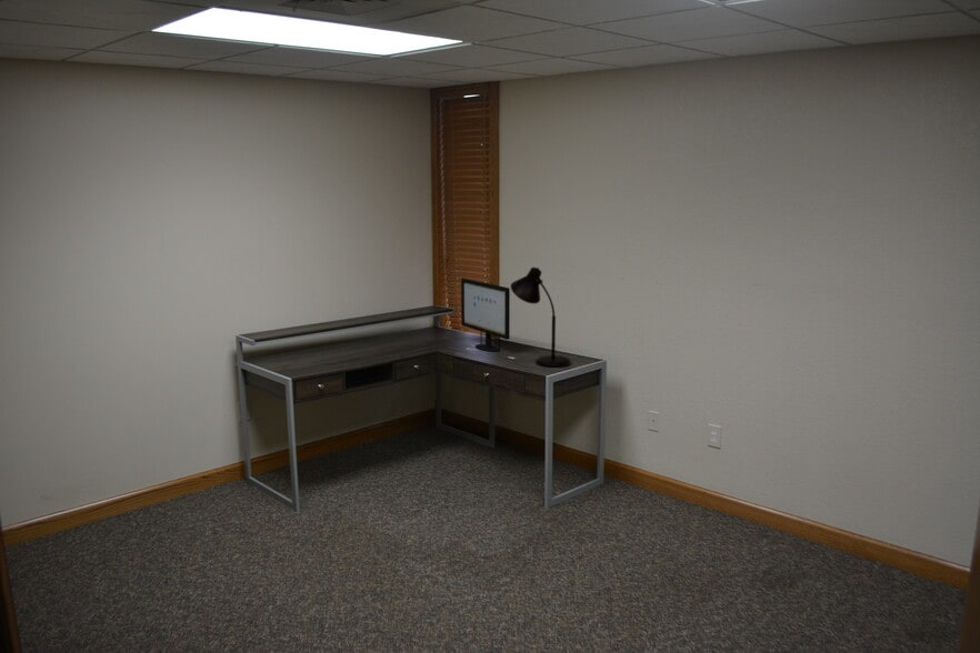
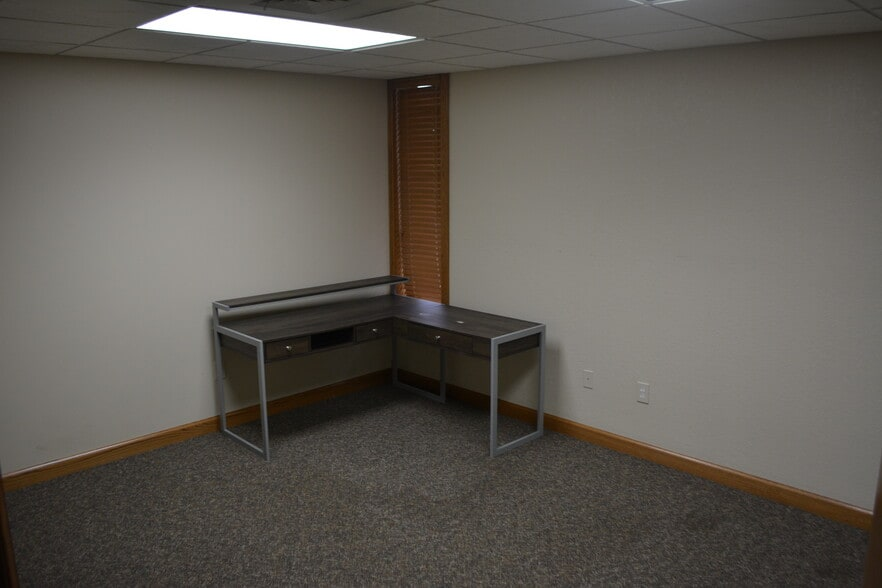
- desk lamp [510,267,571,369]
- computer monitor [460,278,511,353]
